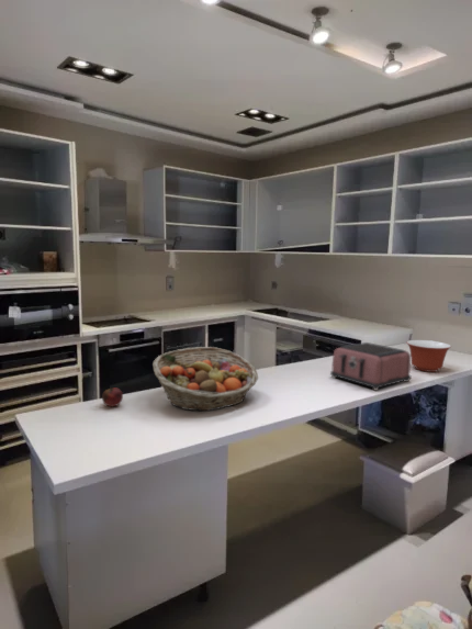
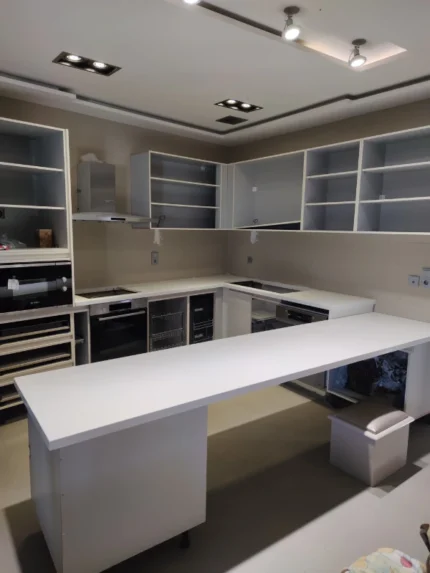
- mixing bowl [406,339,452,373]
- fruit basket [151,346,259,412]
- toaster [329,341,413,392]
- fruit [101,386,124,407]
